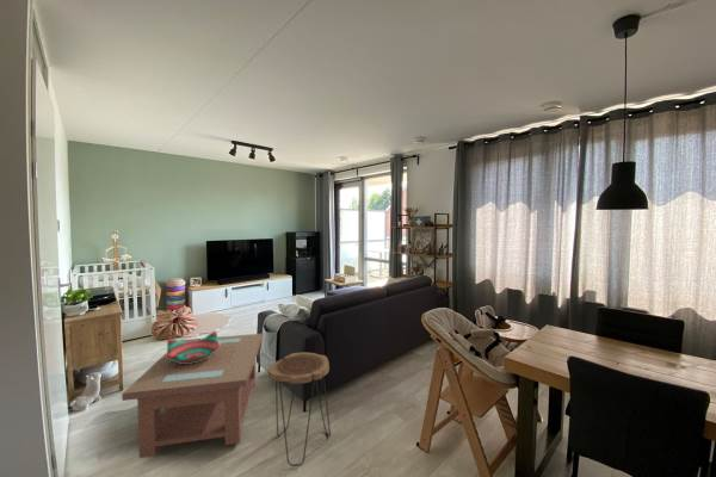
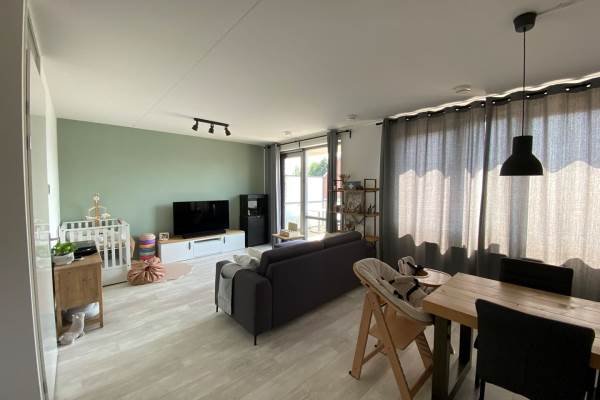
- coffee table [121,333,264,459]
- side table [267,352,332,467]
- decorative bowl [165,329,221,364]
